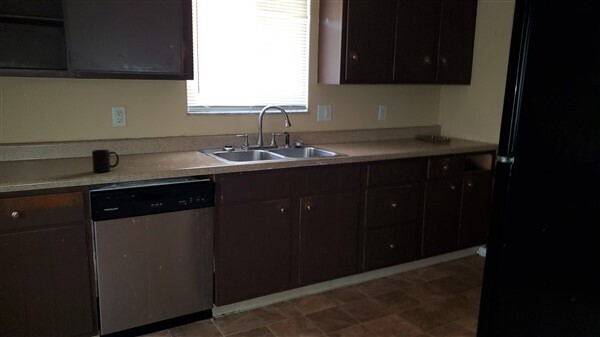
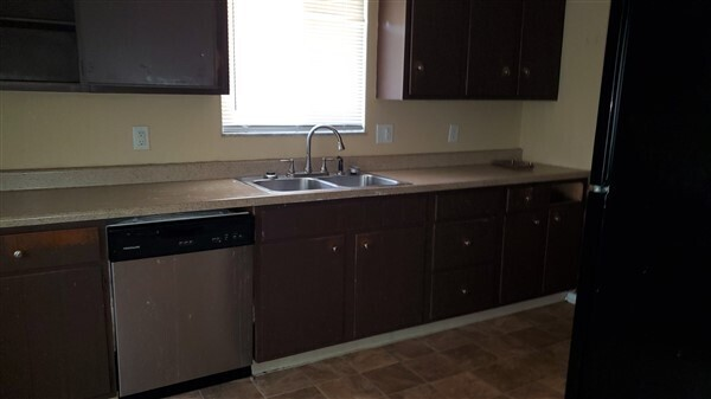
- mug [91,149,120,173]
